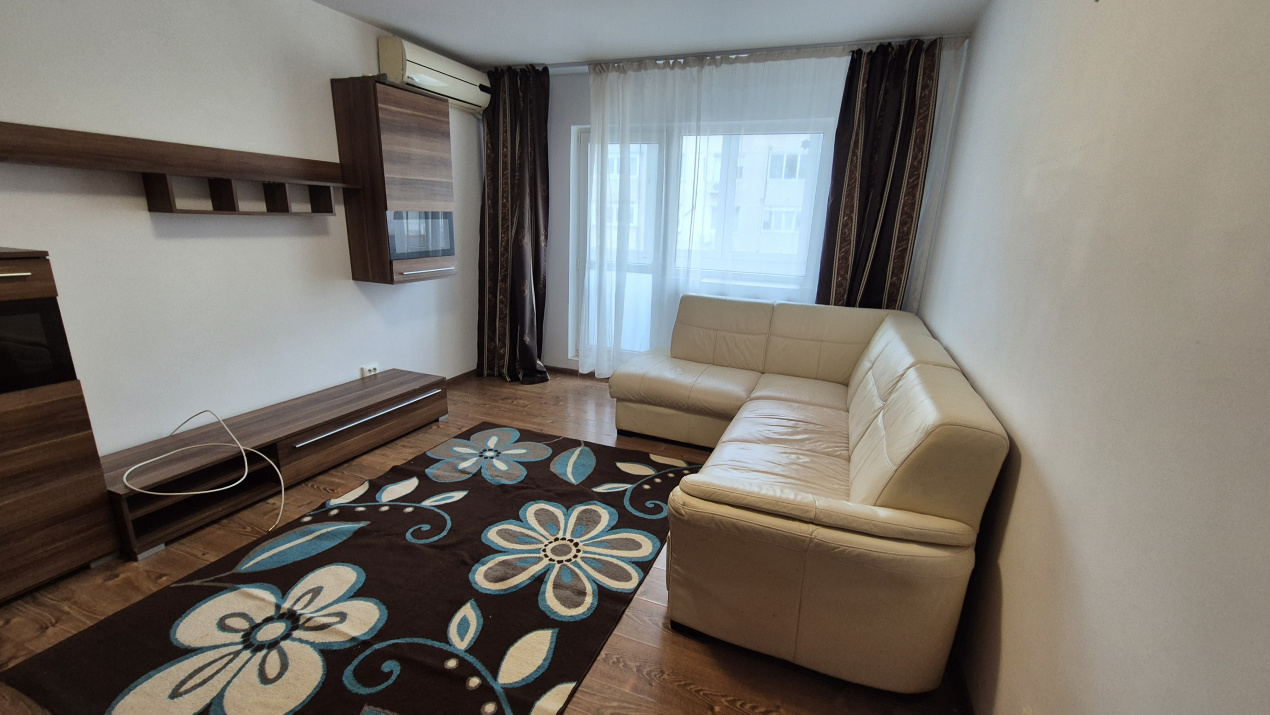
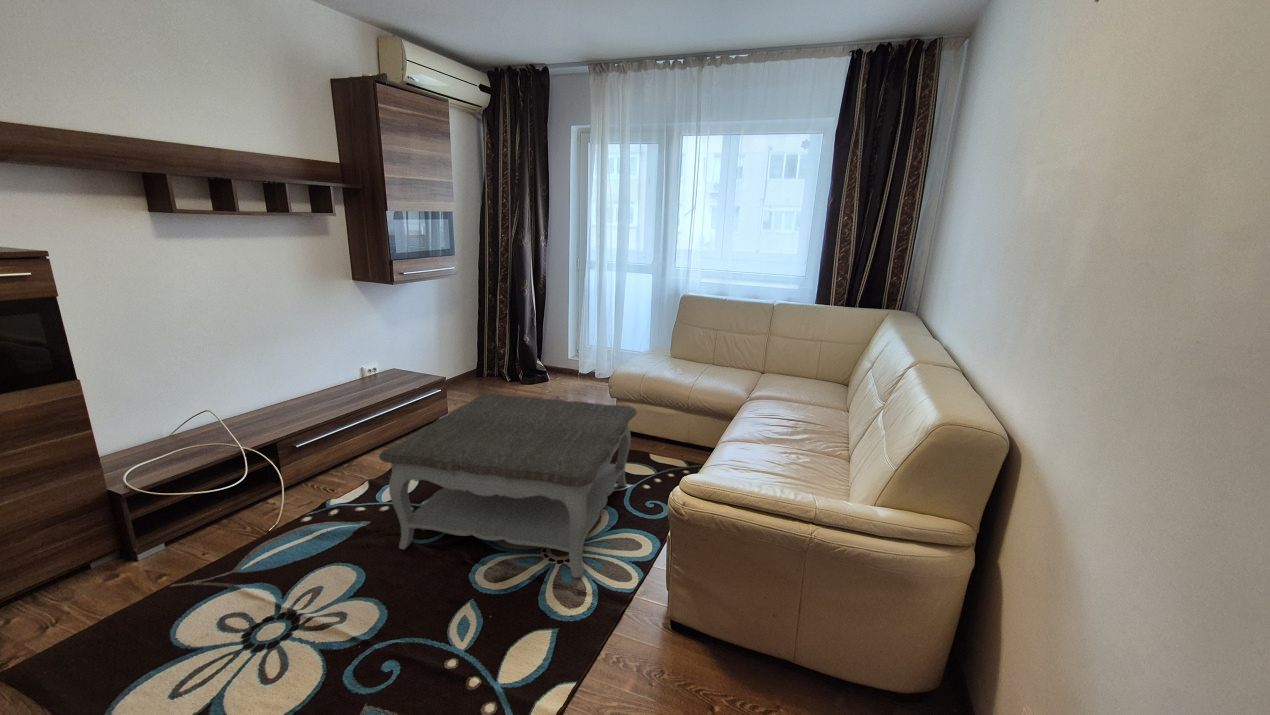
+ coffee table [378,392,638,579]
